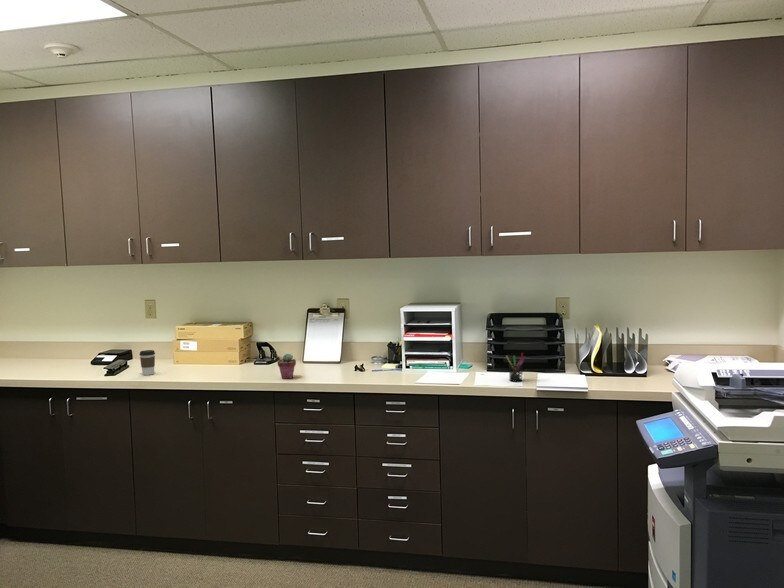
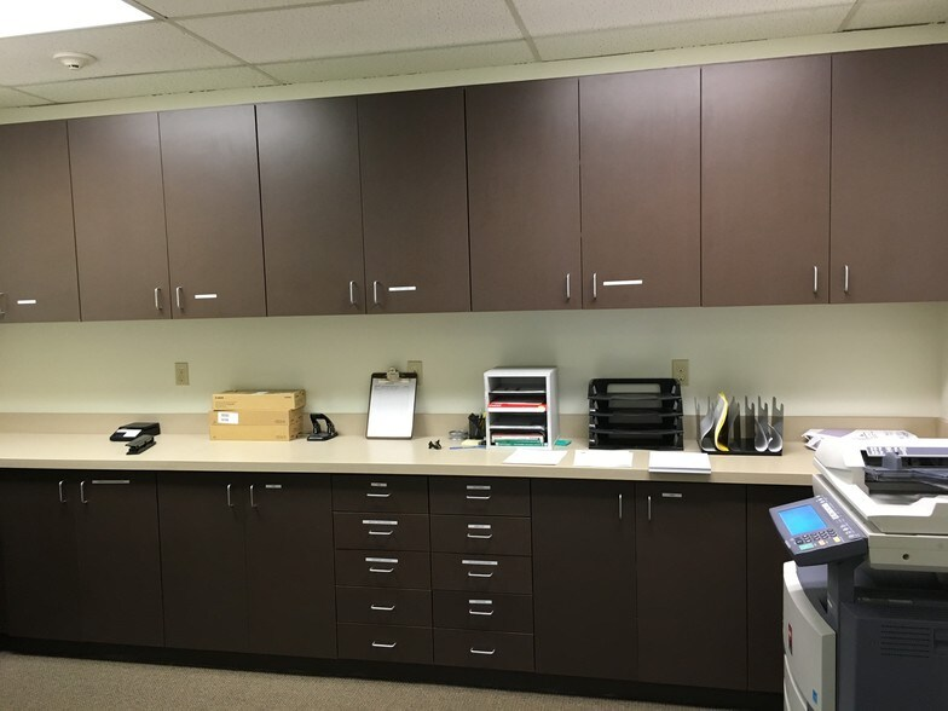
- pen holder [505,352,527,383]
- potted succulent [276,353,297,380]
- coffee cup [138,349,156,376]
